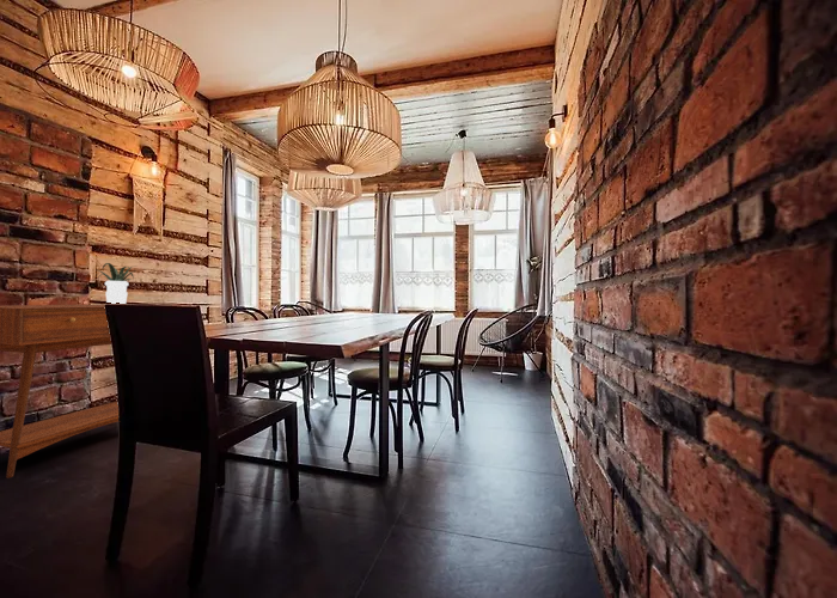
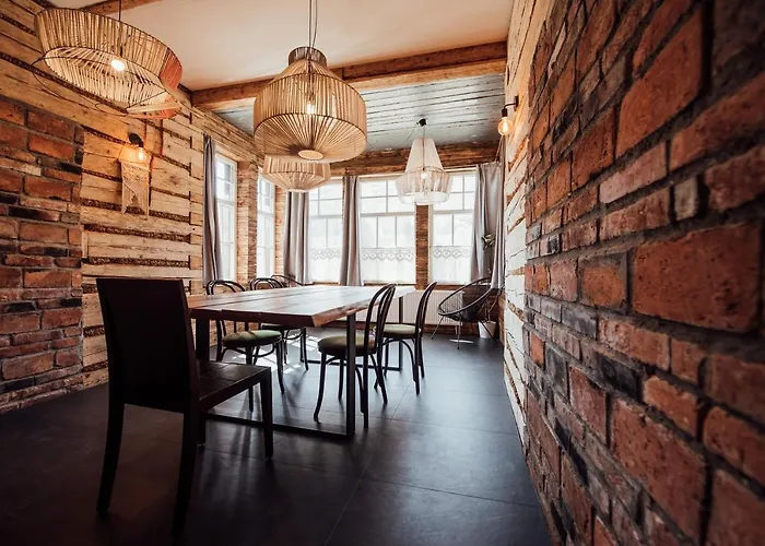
- console table [0,304,120,480]
- potted plant [85,262,148,304]
